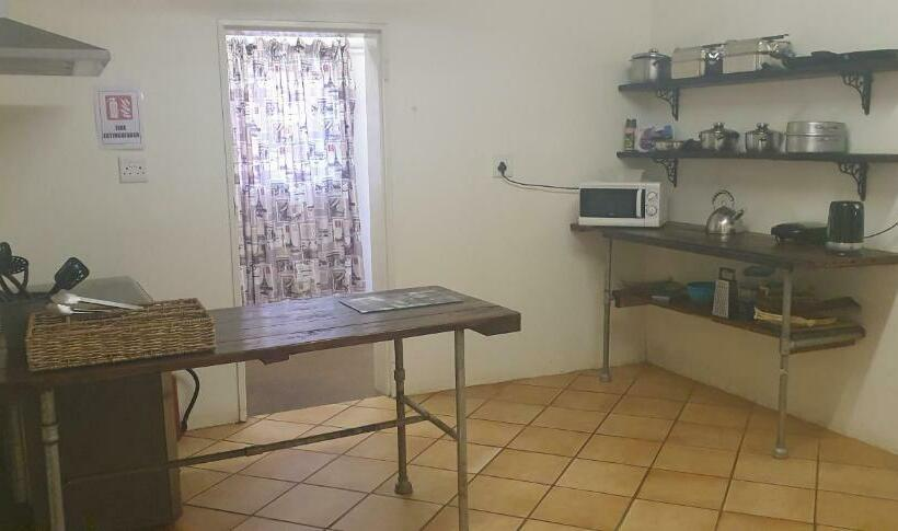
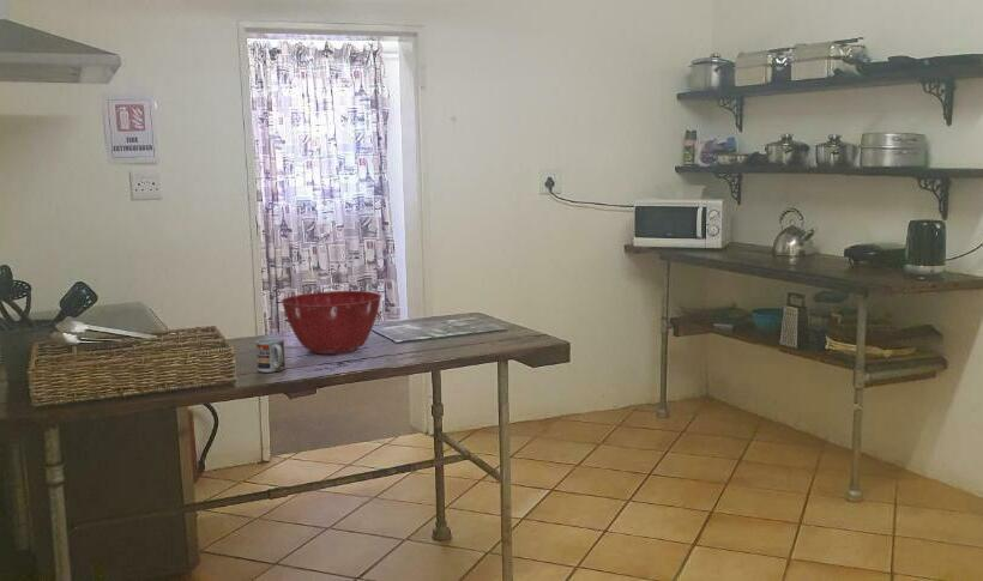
+ mixing bowl [281,290,382,356]
+ cup [255,337,287,374]
